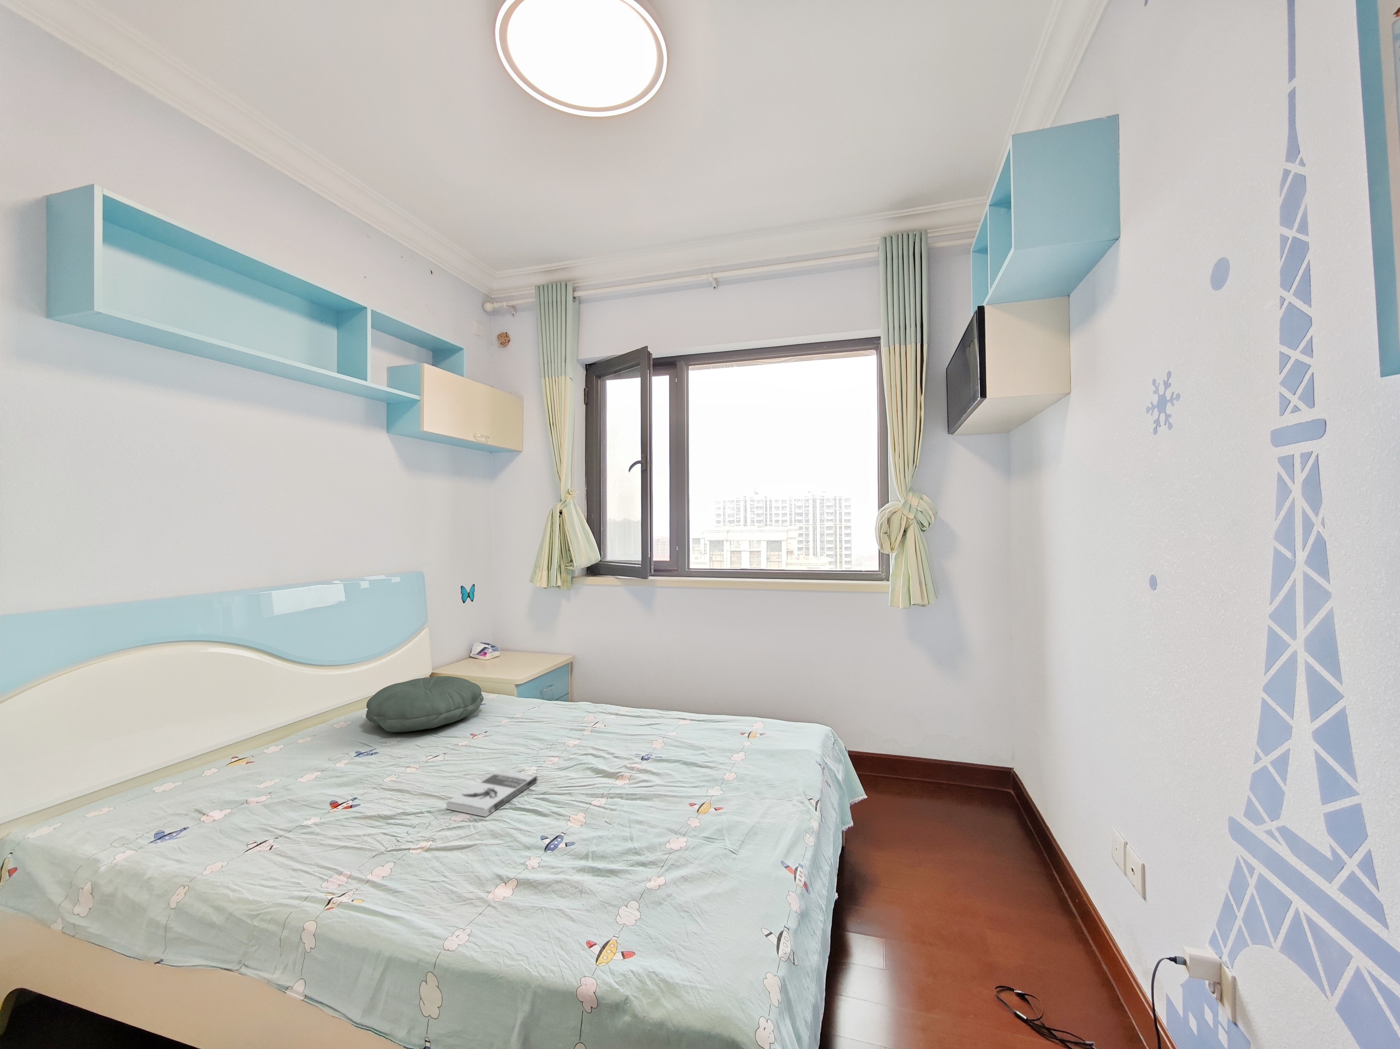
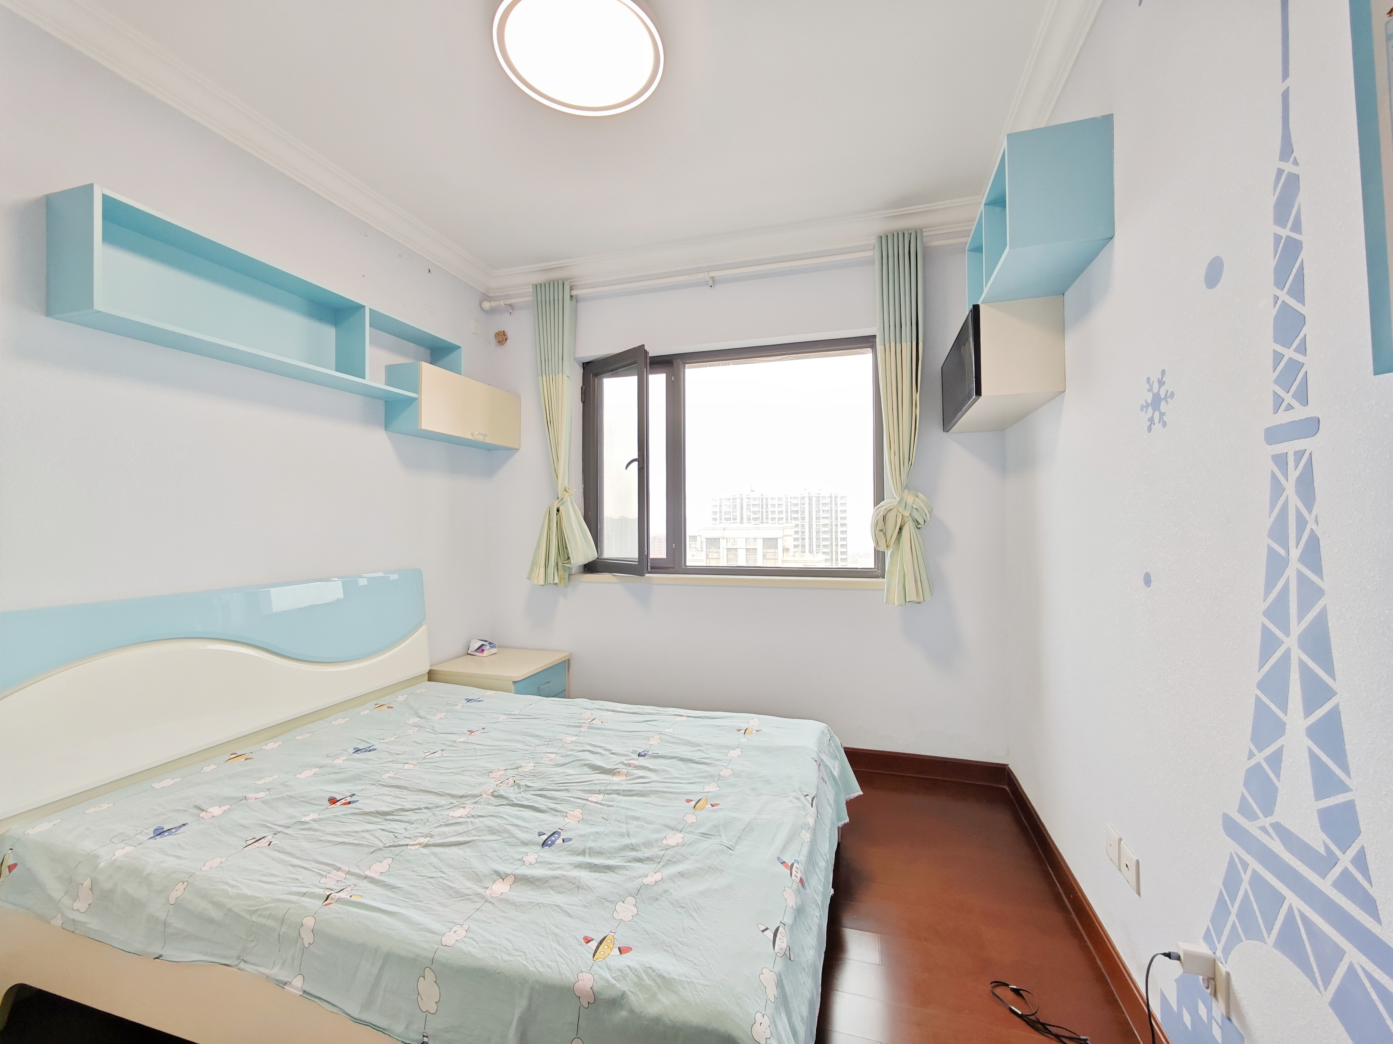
- pillow [366,675,484,733]
- decorative butterfly [461,584,475,604]
- book [445,769,537,818]
